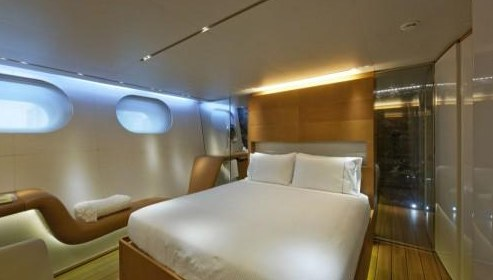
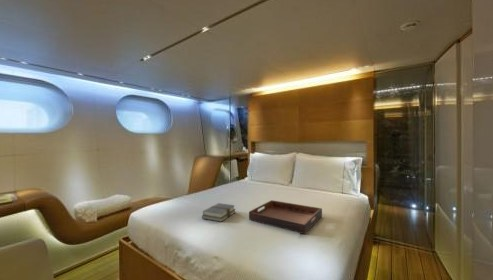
+ book [201,202,237,223]
+ serving tray [248,199,323,235]
